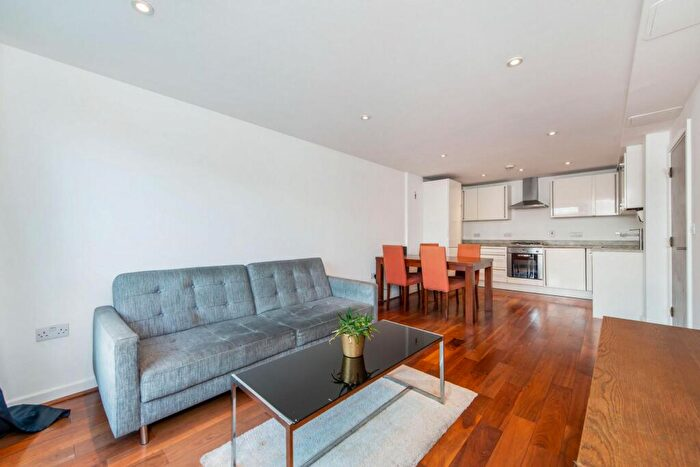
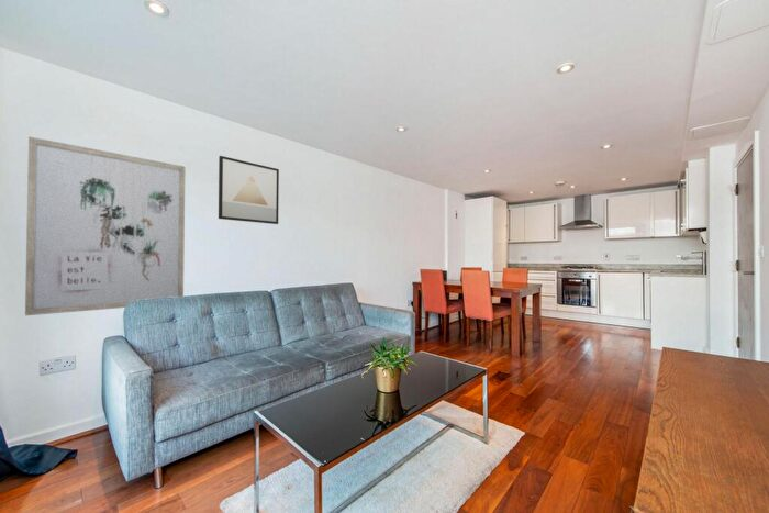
+ wall art [24,135,187,316]
+ wall art [218,155,280,225]
